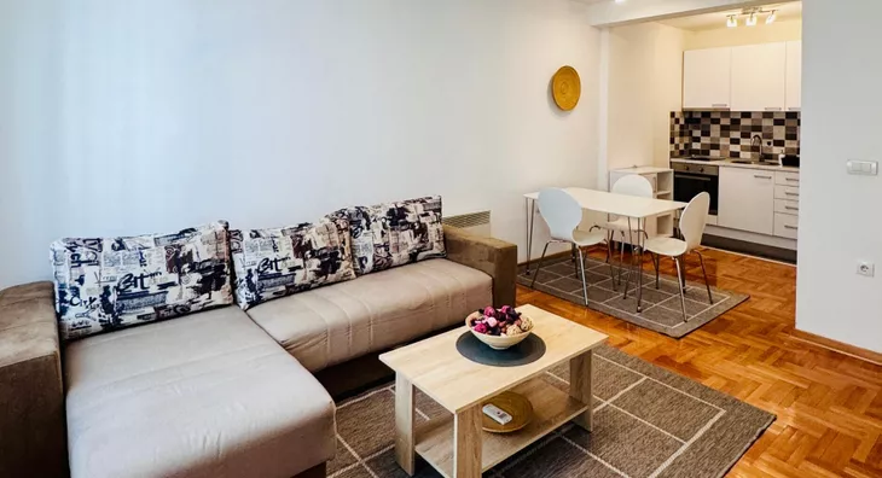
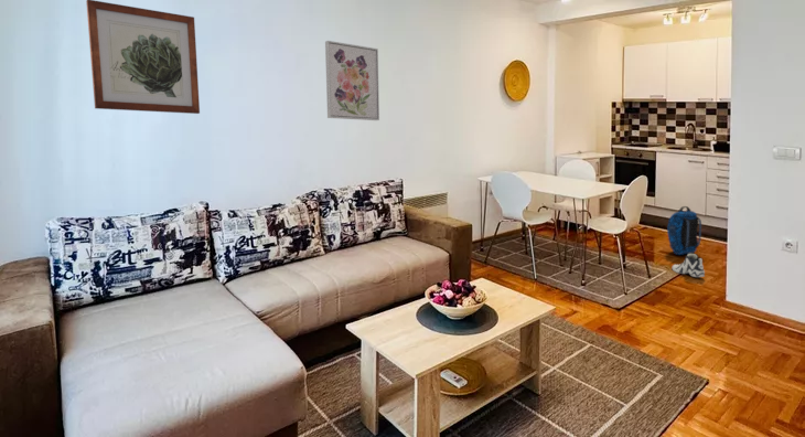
+ wall art [324,40,380,121]
+ wall art [85,0,201,115]
+ sneaker [670,253,706,278]
+ backpack [666,205,702,256]
